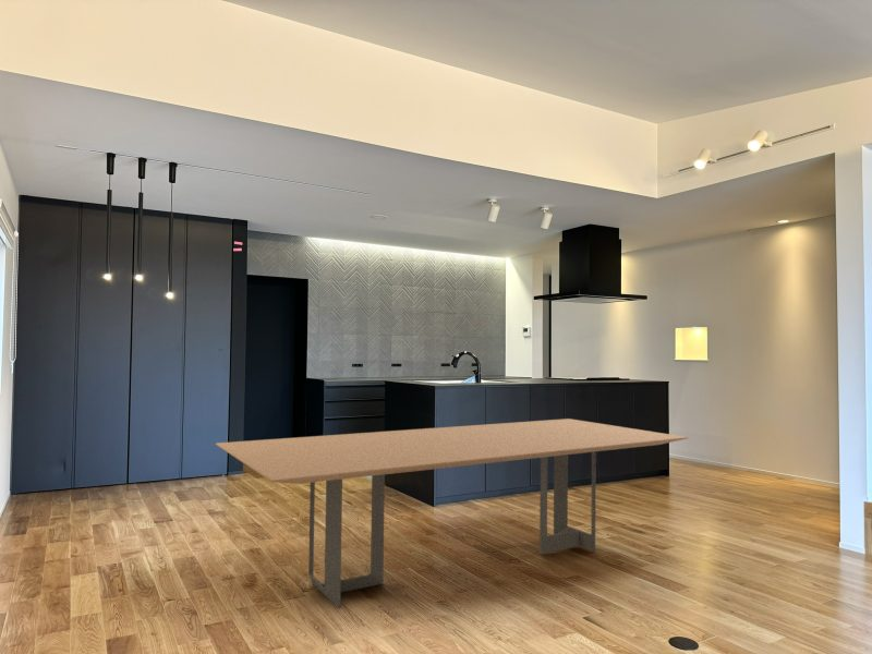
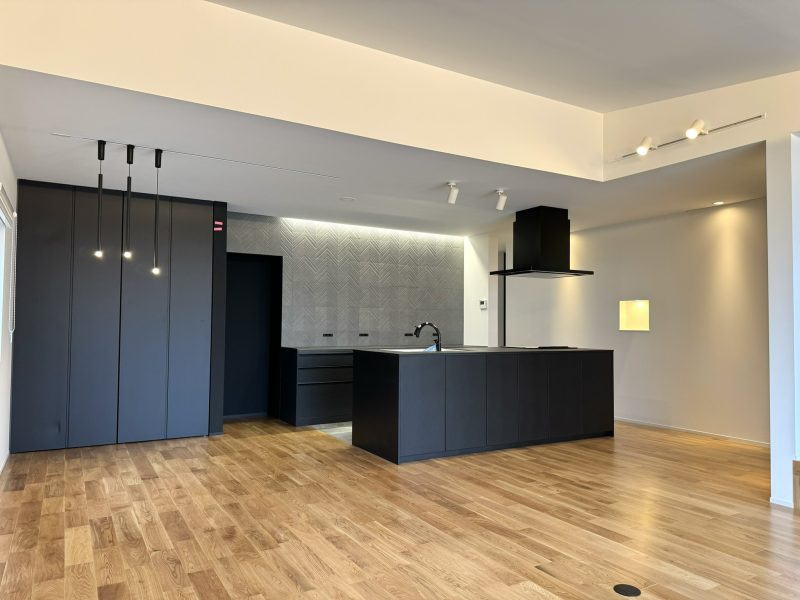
- dining table [215,417,689,609]
